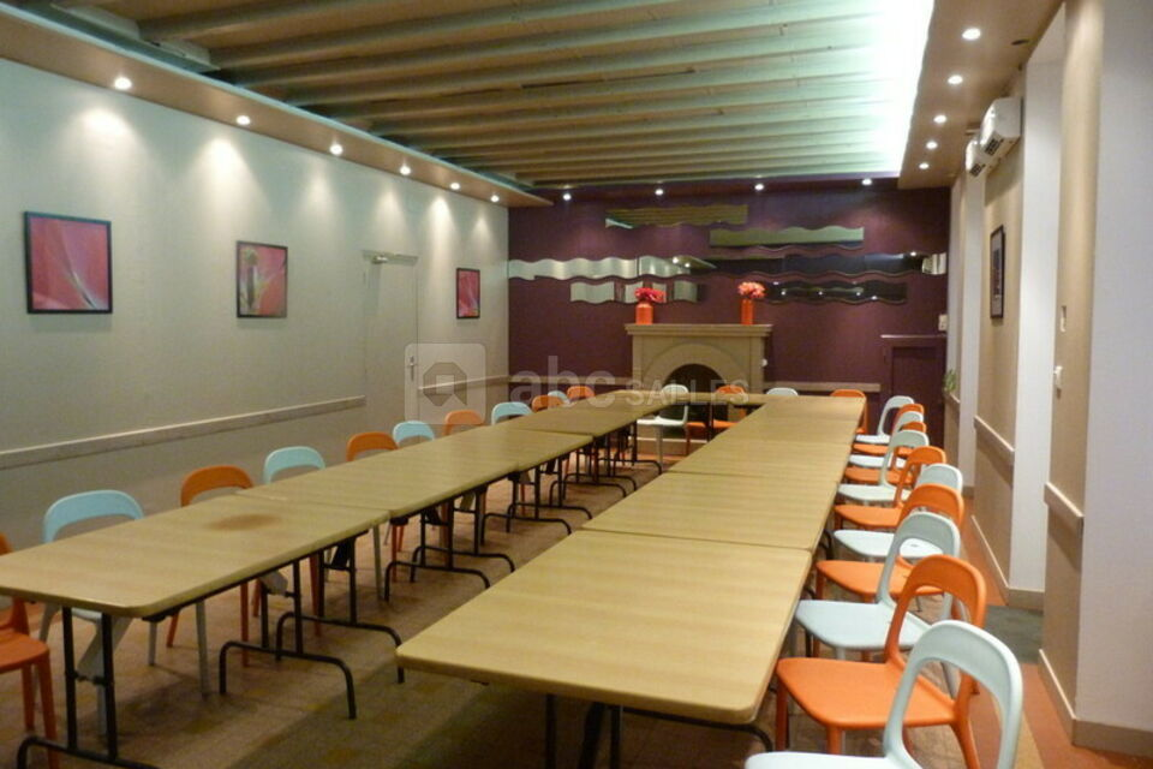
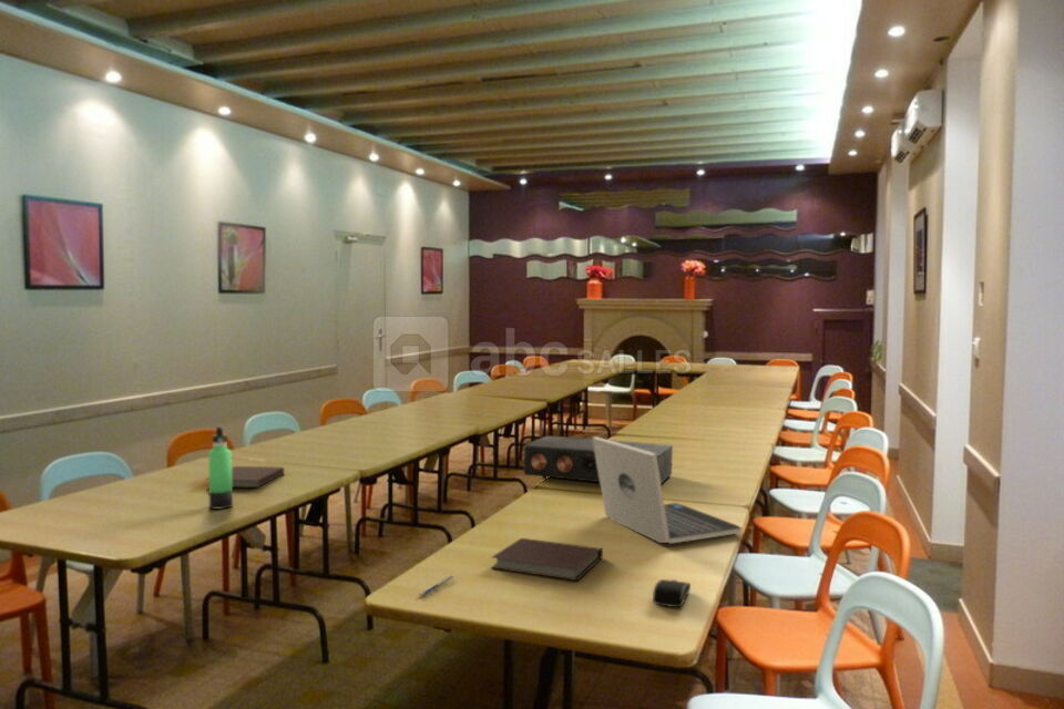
+ speaker [523,434,674,485]
+ notebook [205,465,285,489]
+ notebook [490,537,604,582]
+ computer mouse [652,578,692,608]
+ pen [418,574,456,597]
+ thermos bottle [207,425,234,510]
+ laptop [592,435,744,545]
